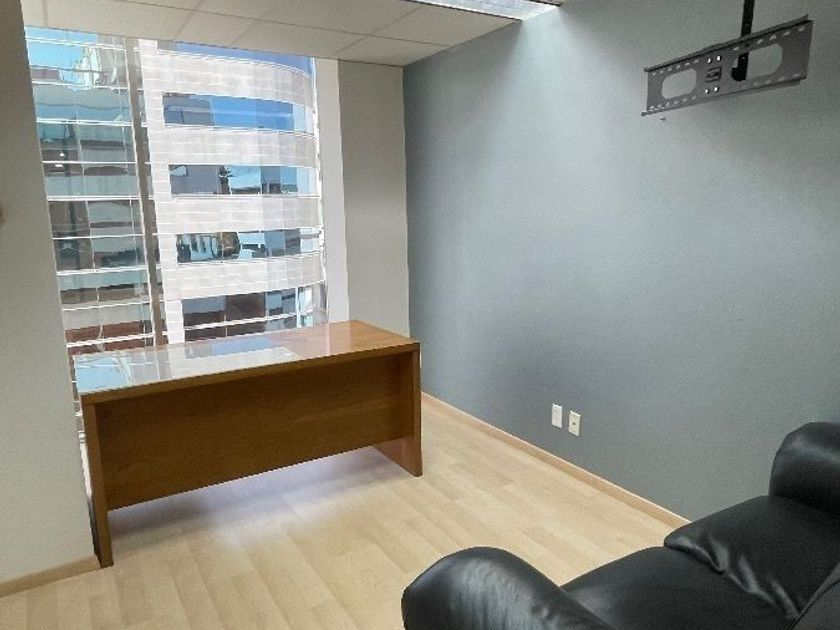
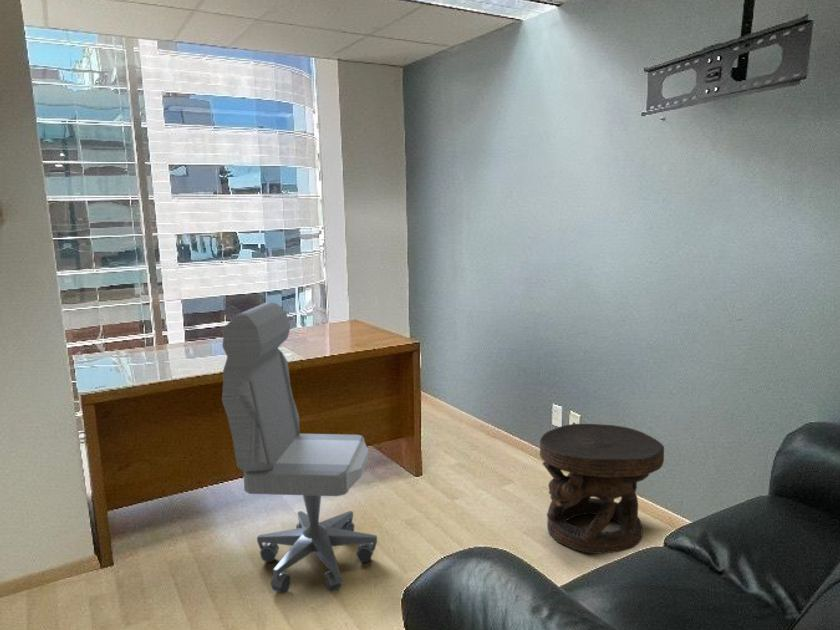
+ office chair [221,301,378,595]
+ side table [539,423,665,555]
